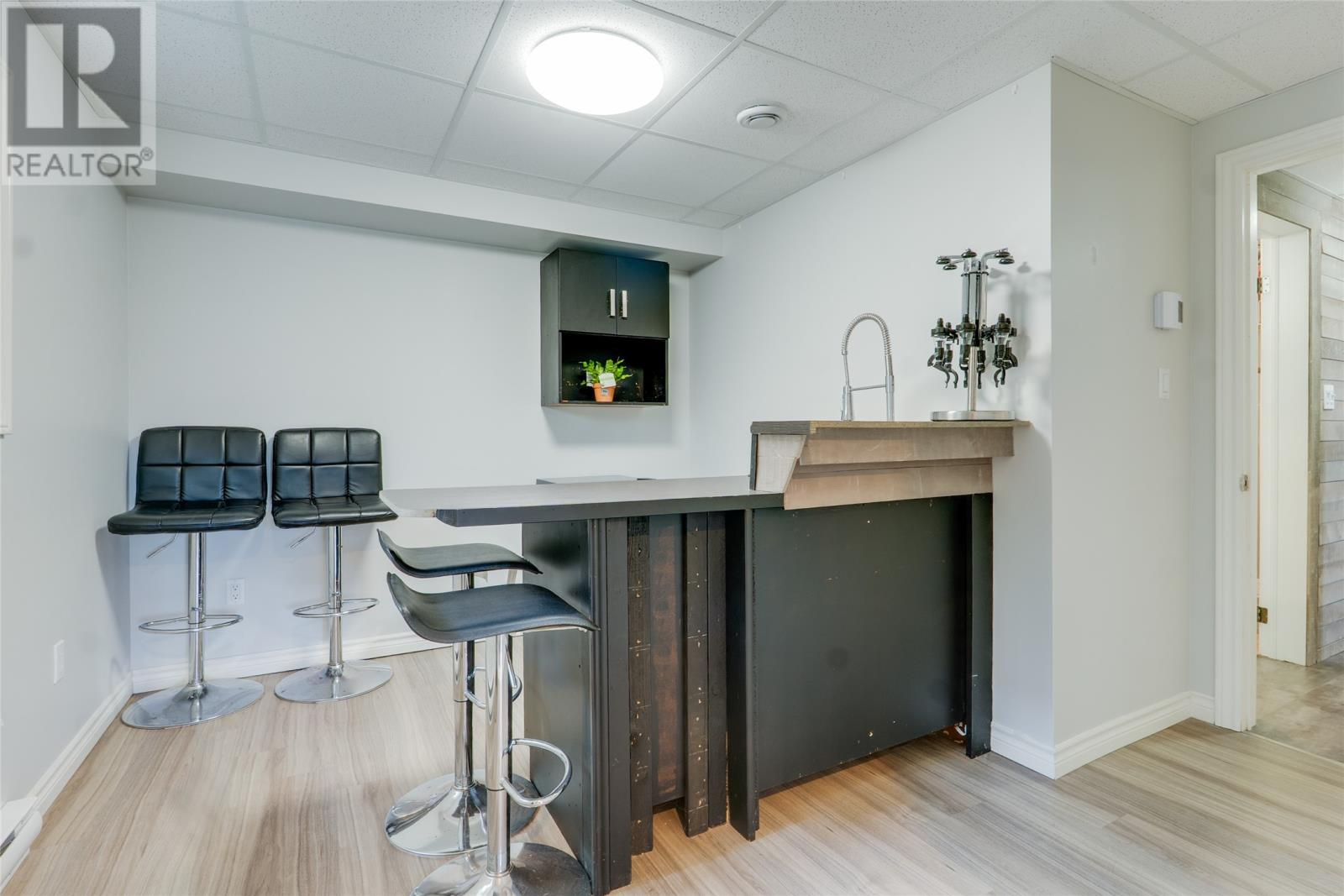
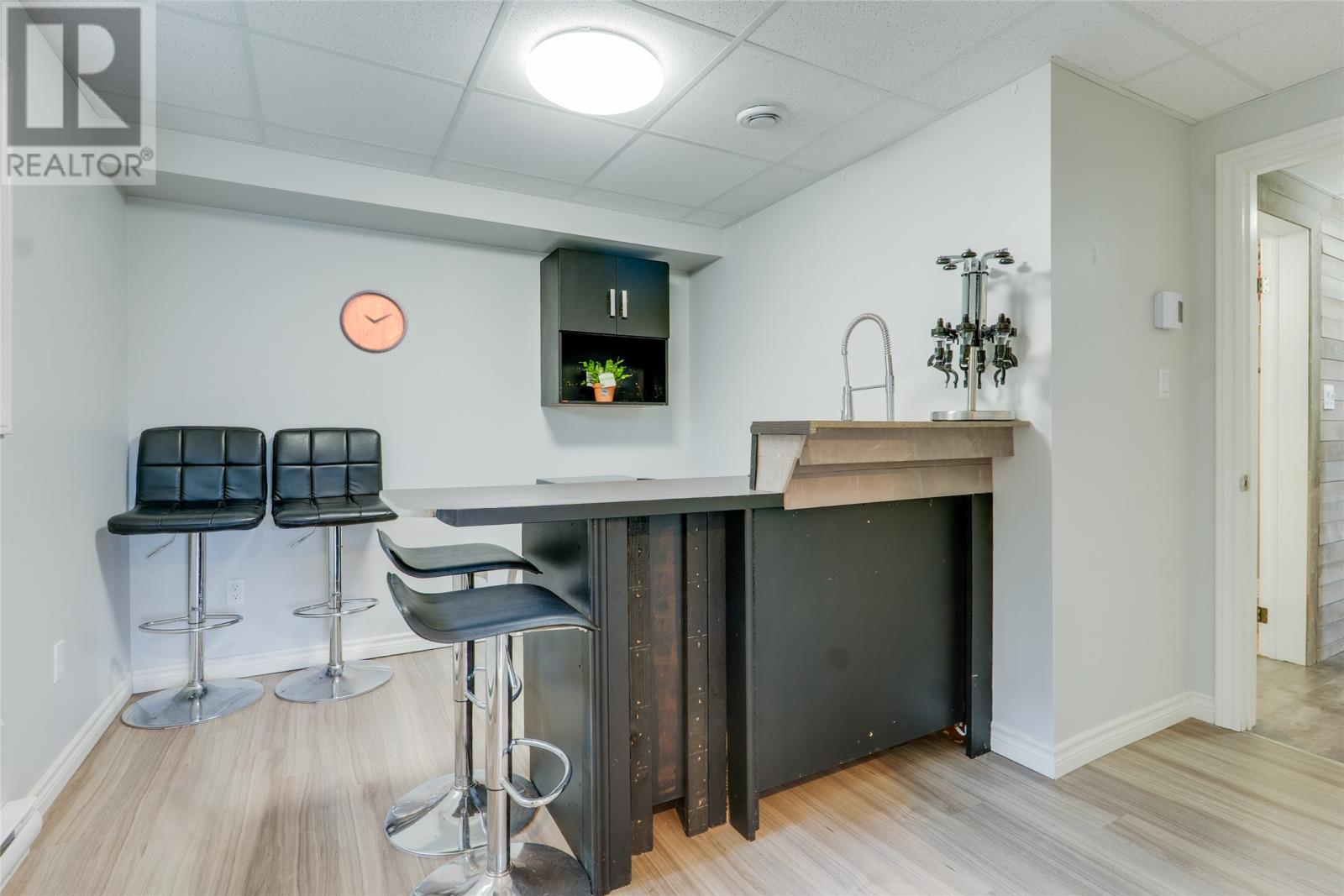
+ clock [339,289,409,354]
